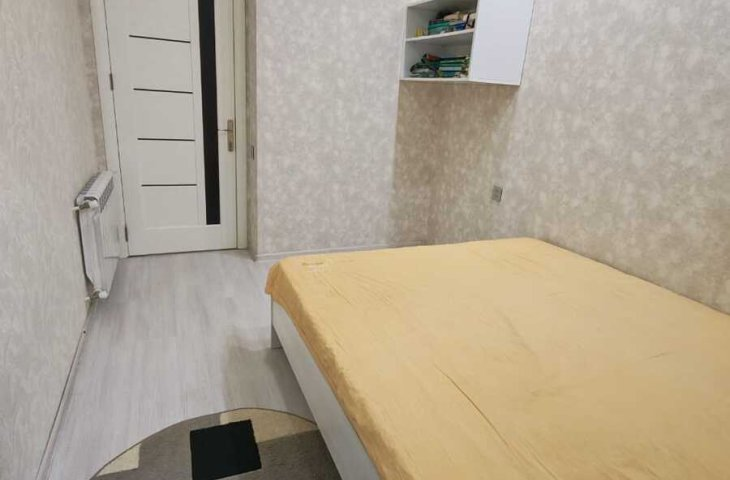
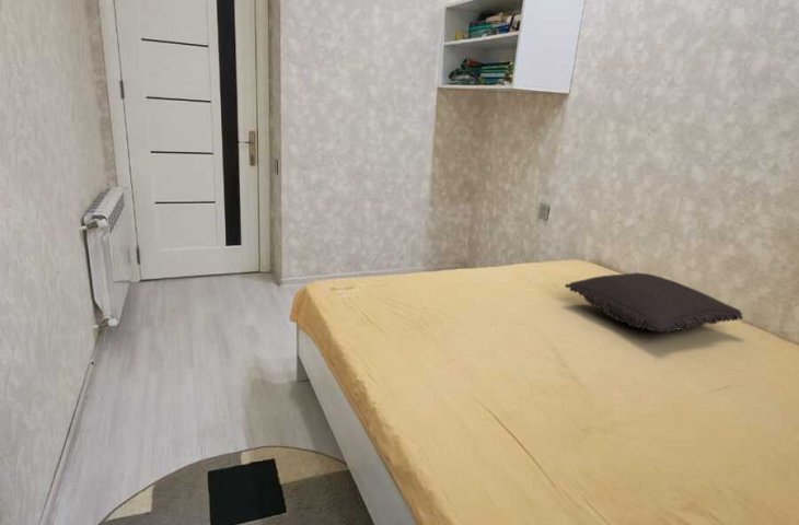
+ pillow [564,271,744,334]
